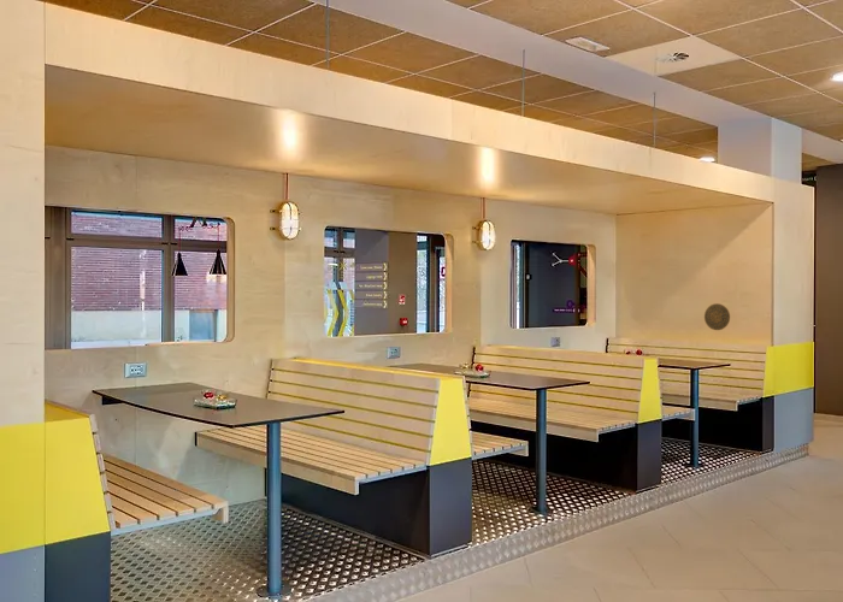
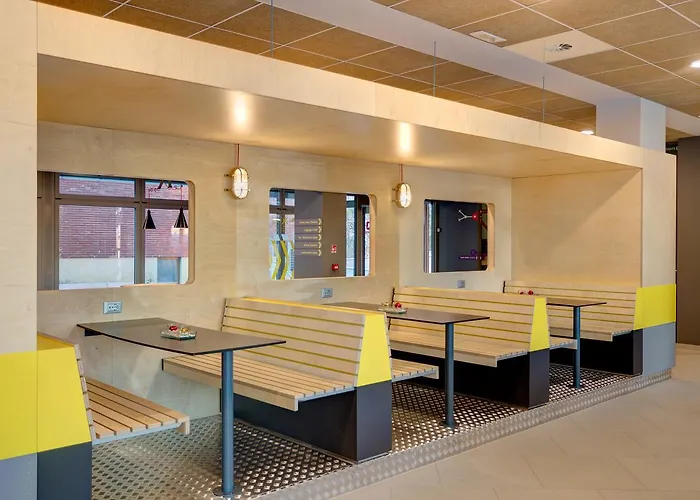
- decorative plate [703,302,731,331]
